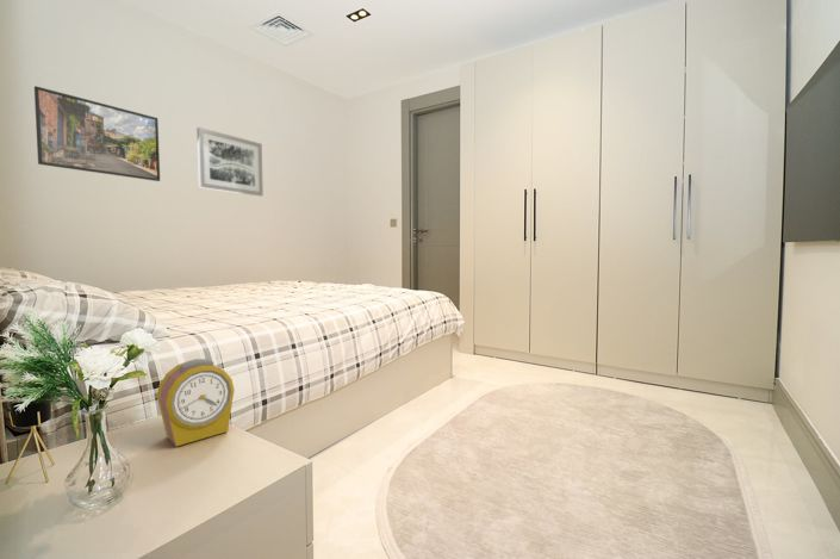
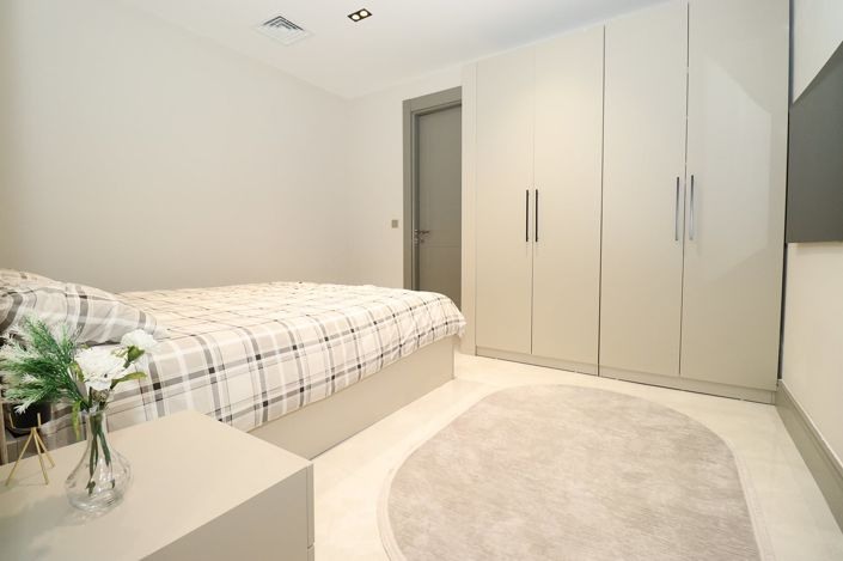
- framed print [33,85,161,182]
- alarm clock [156,358,236,447]
- wall art [195,126,265,198]
